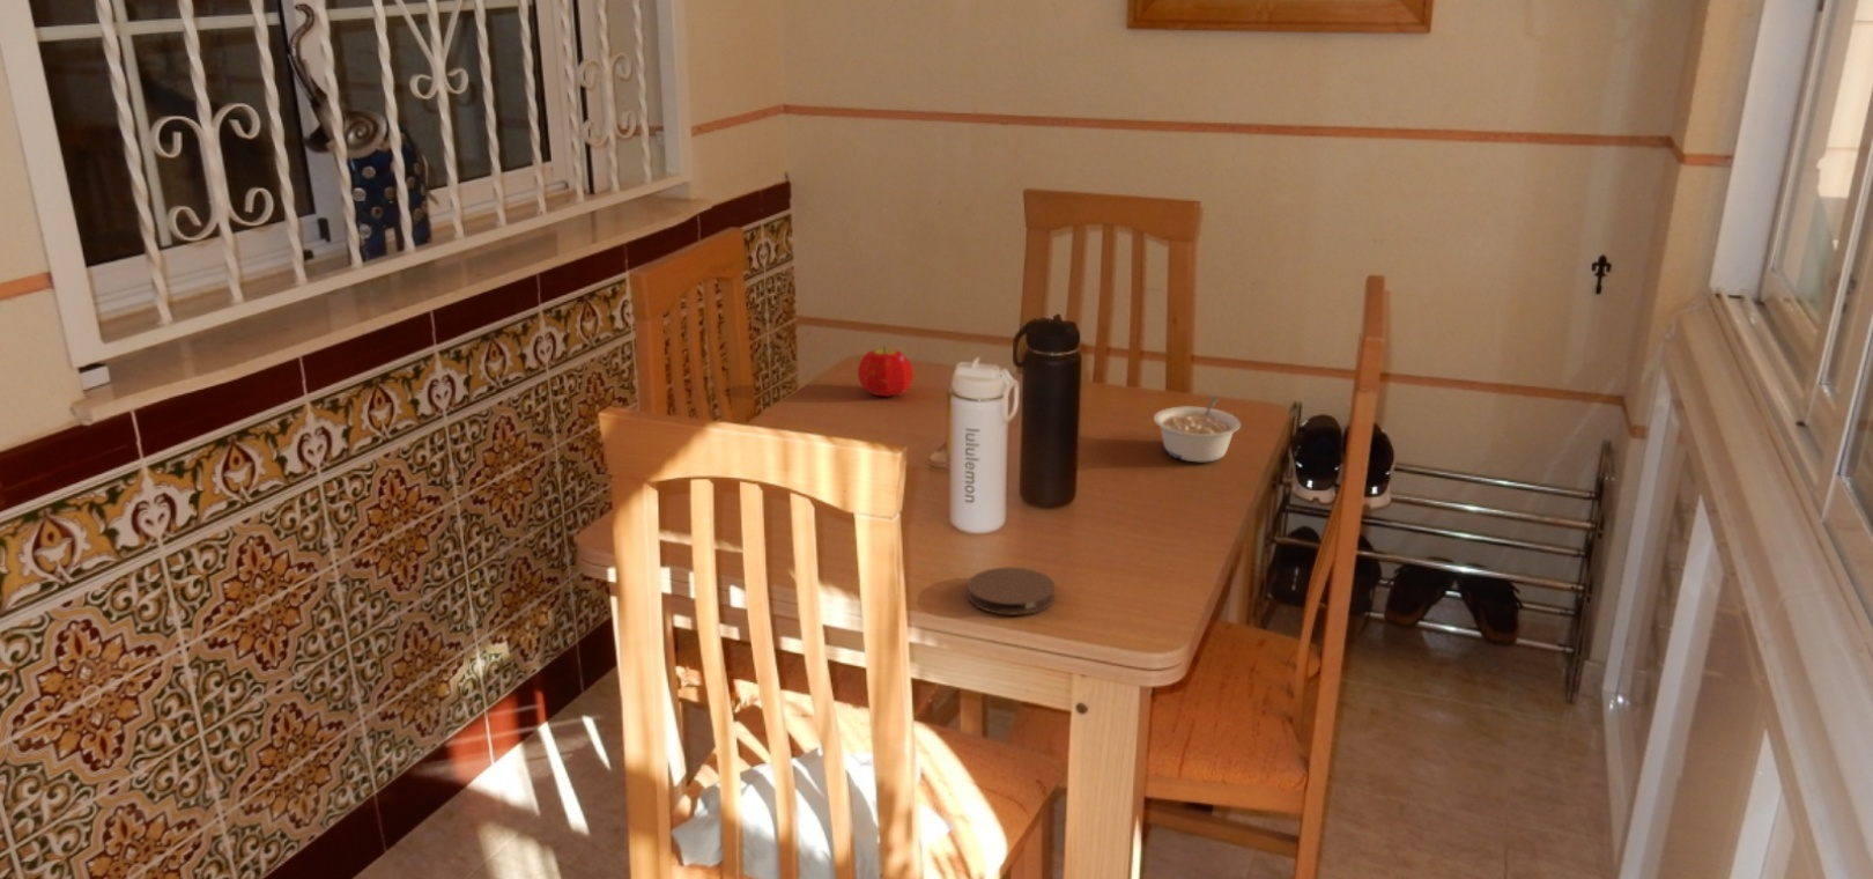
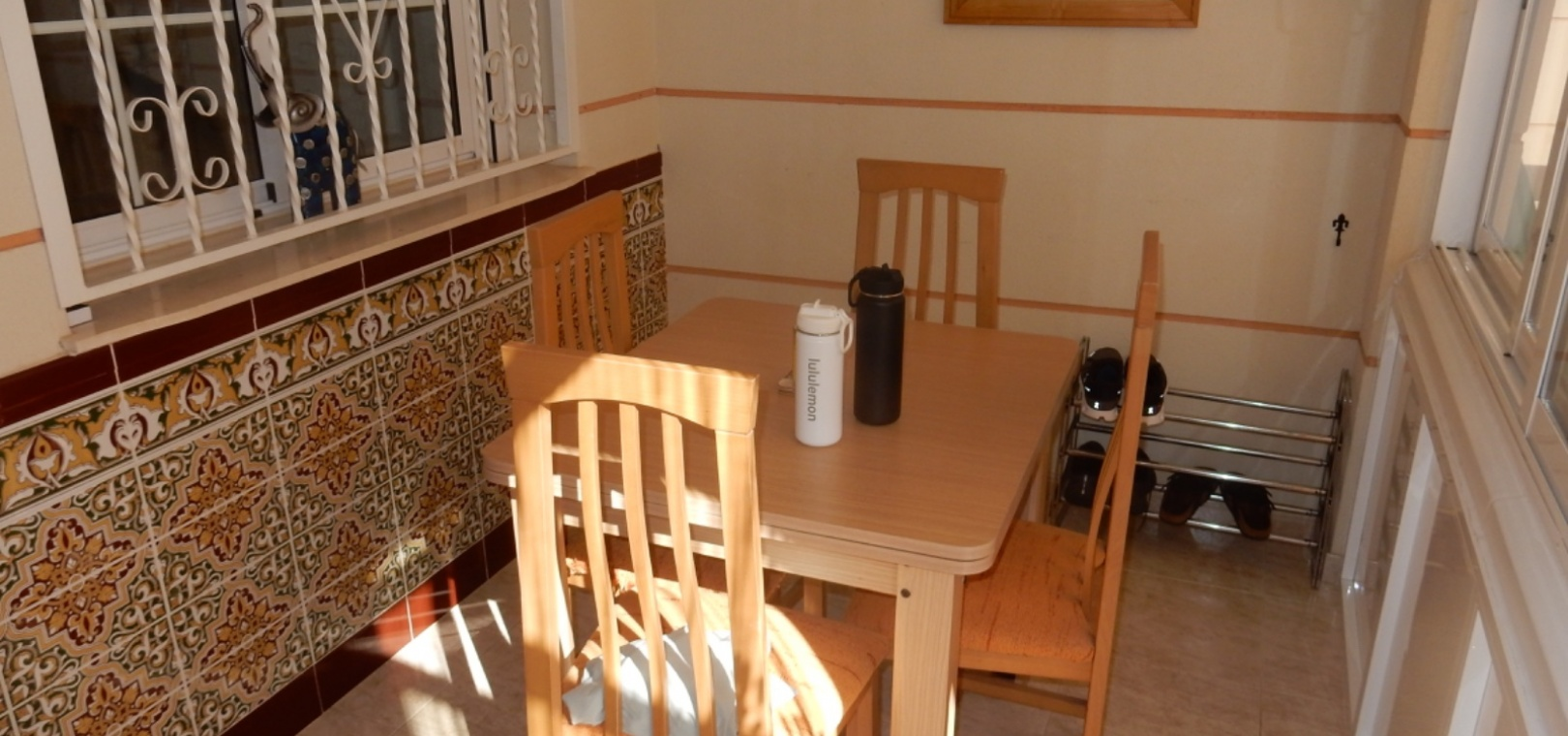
- coaster [966,567,1056,616]
- legume [1153,395,1242,462]
- fruit [856,345,915,398]
